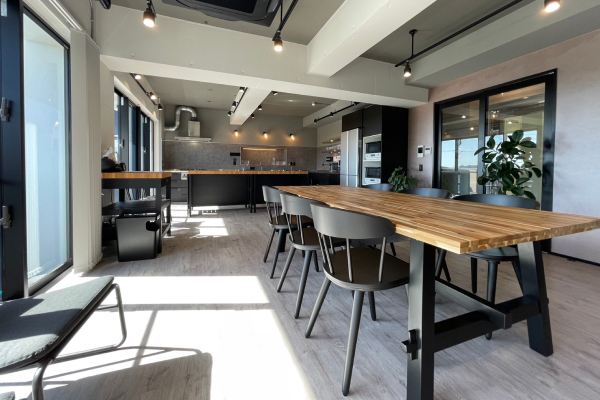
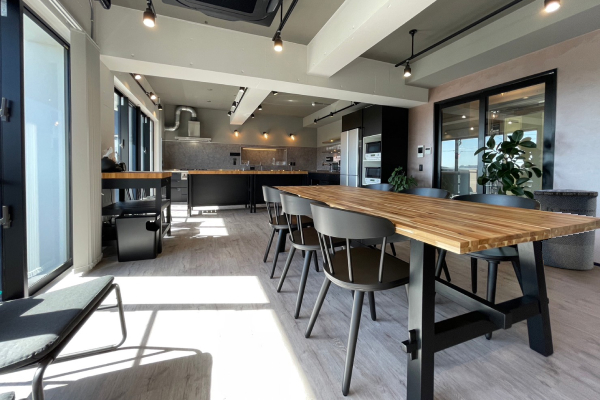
+ trash can [532,188,599,271]
